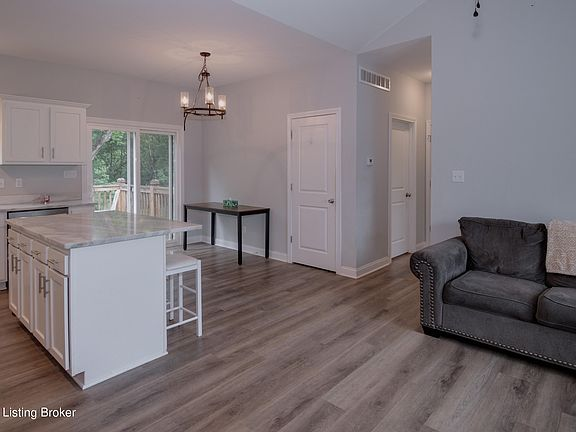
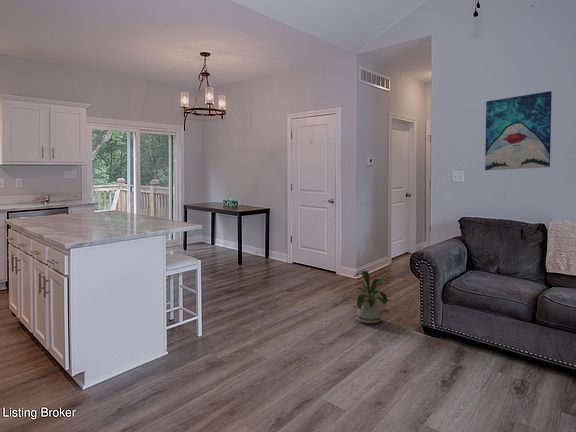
+ wall art [484,90,553,171]
+ house plant [349,270,390,324]
